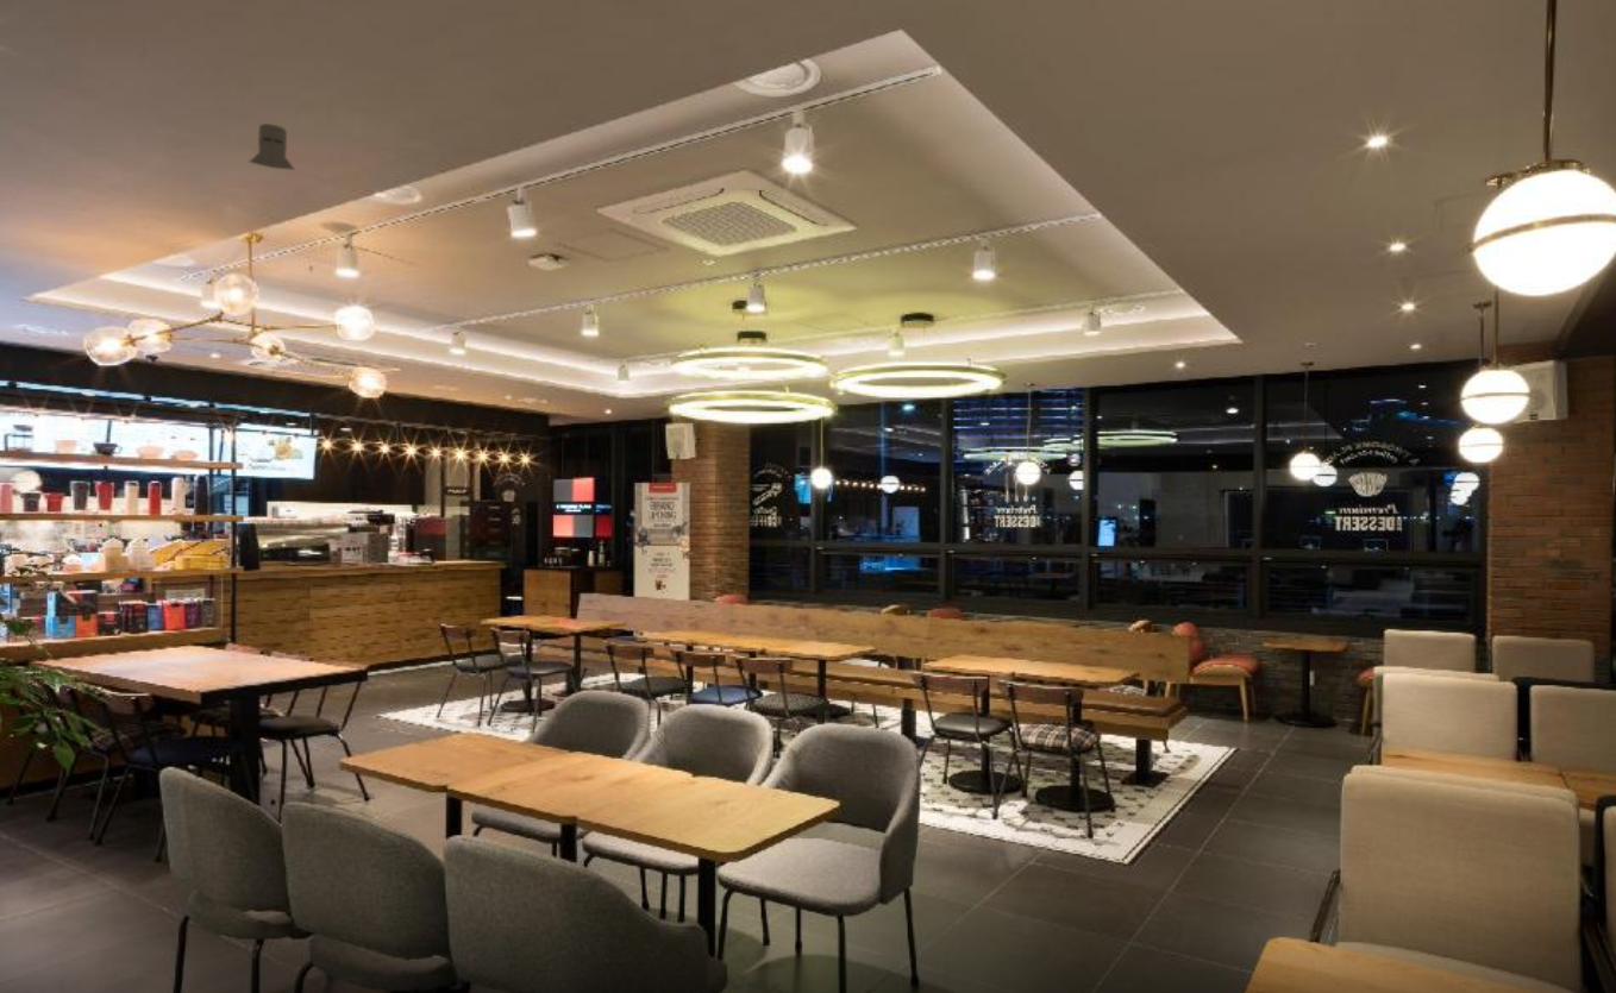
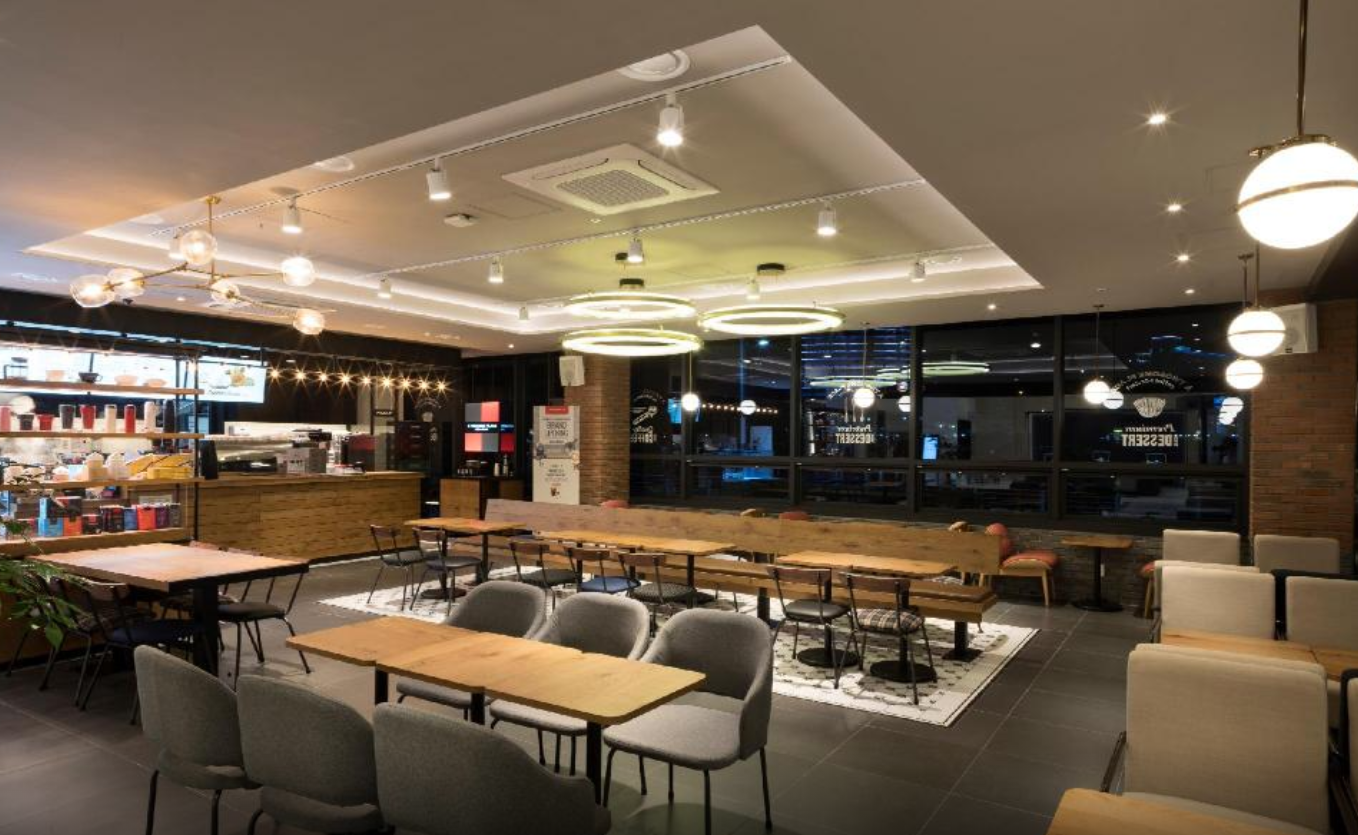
- knight helmet [249,122,296,171]
